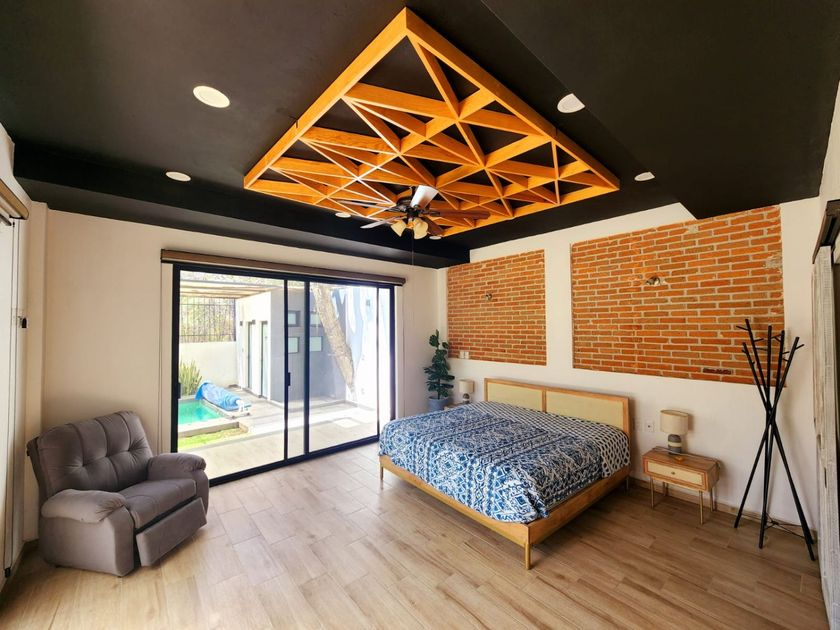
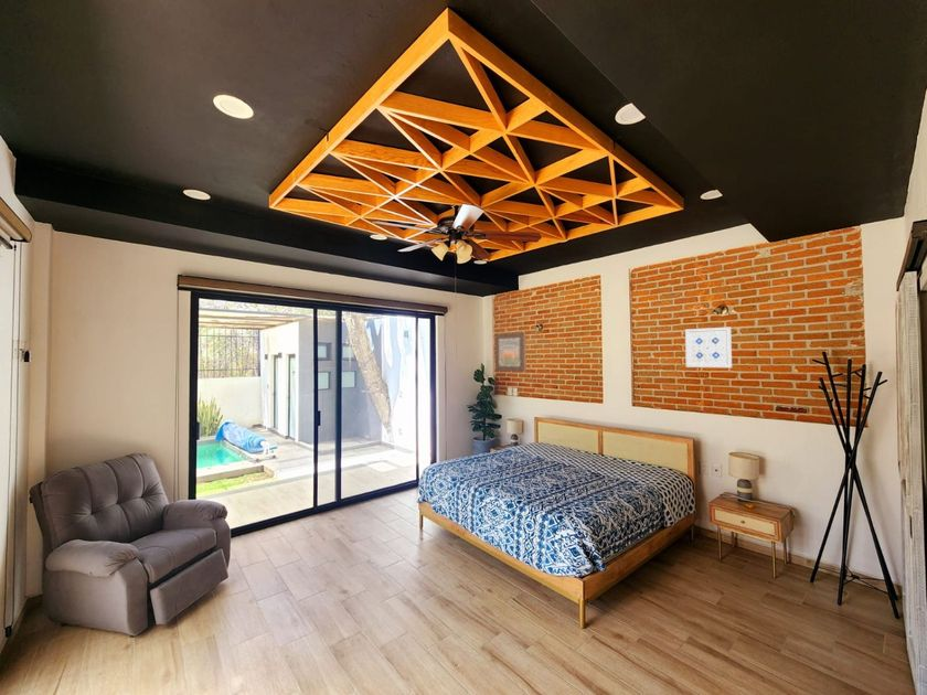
+ wall art [494,331,528,373]
+ wall art [684,327,733,368]
